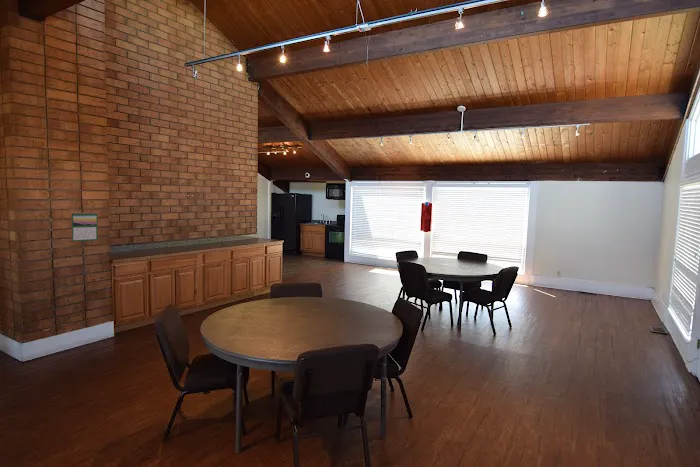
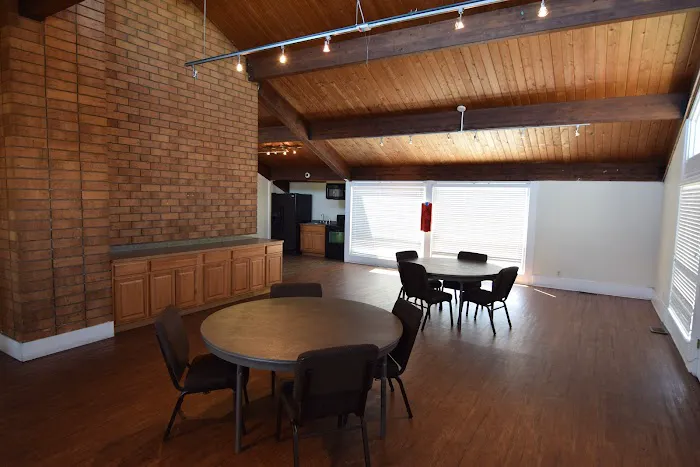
- calendar [71,211,99,243]
